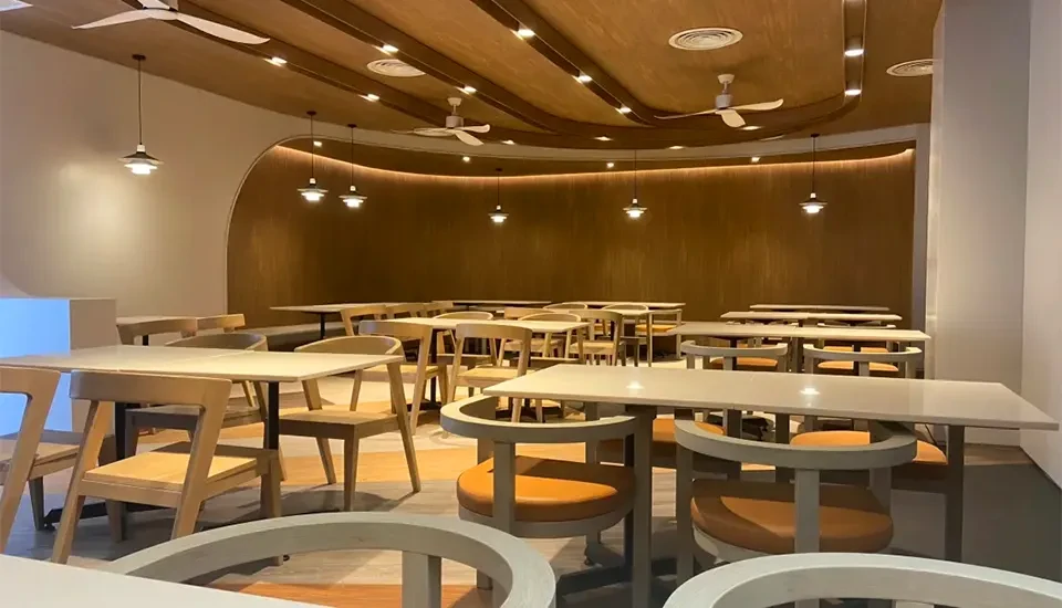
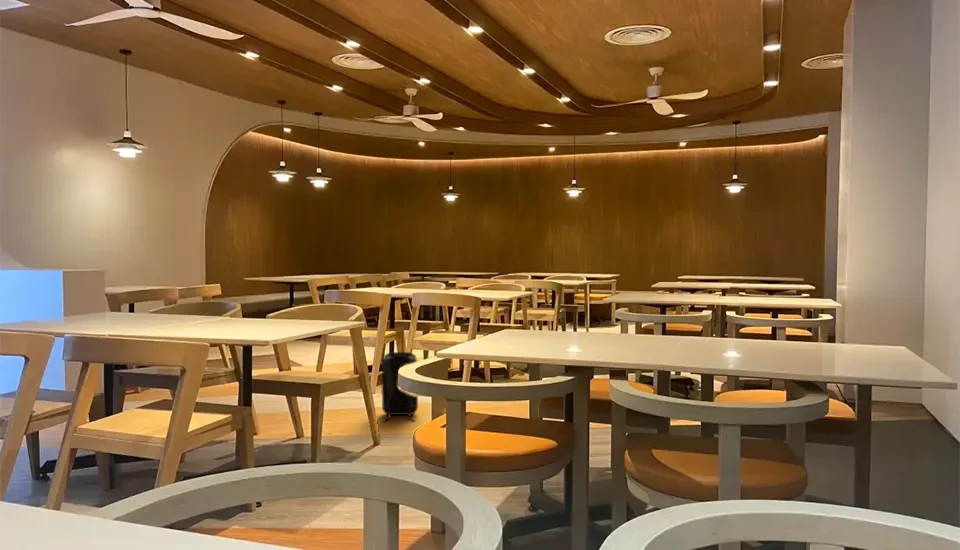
+ backpack [381,351,419,423]
